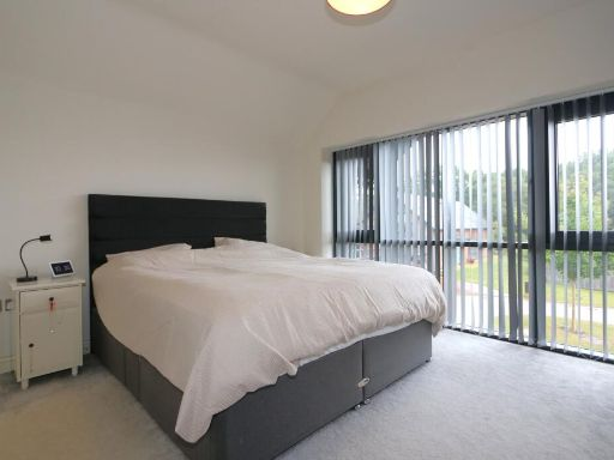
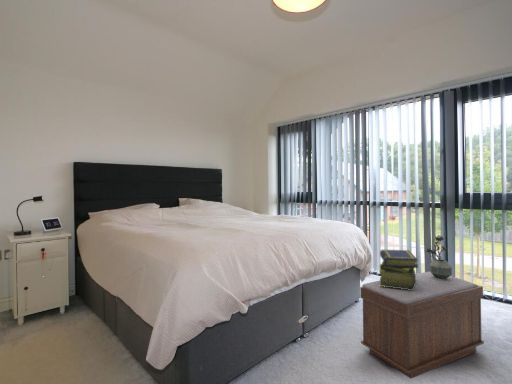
+ potted plant [425,235,453,279]
+ stack of books [378,249,419,290]
+ bench [359,271,485,379]
